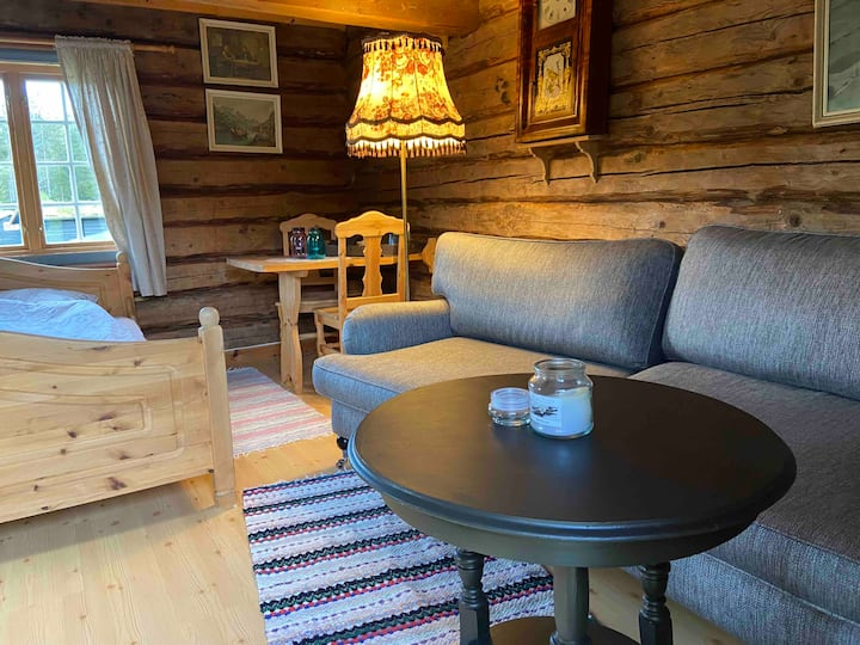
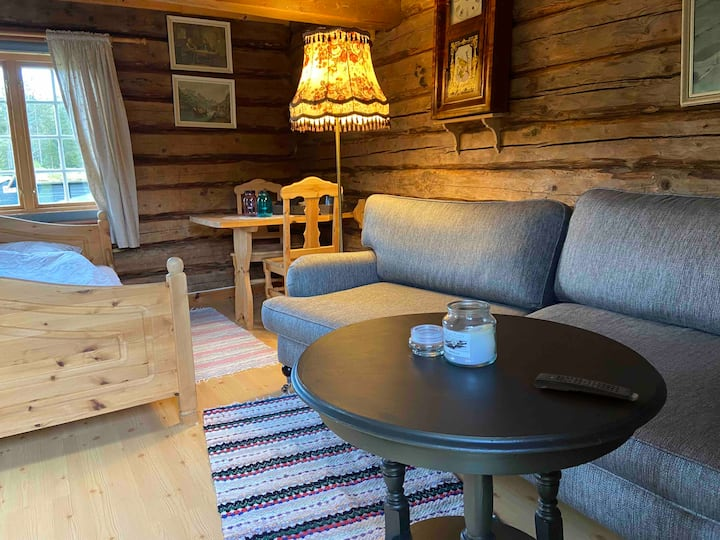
+ remote control [533,372,639,402]
